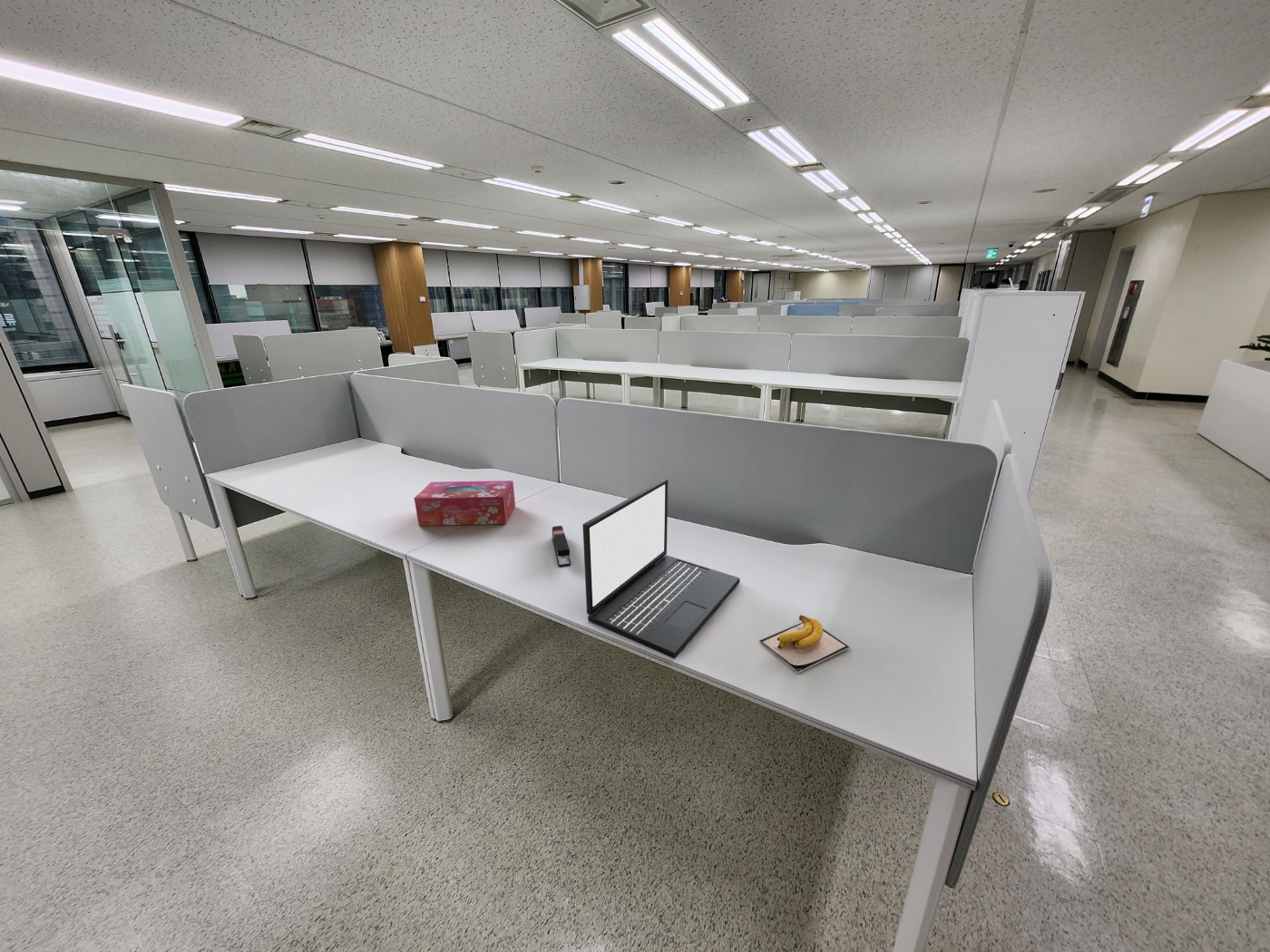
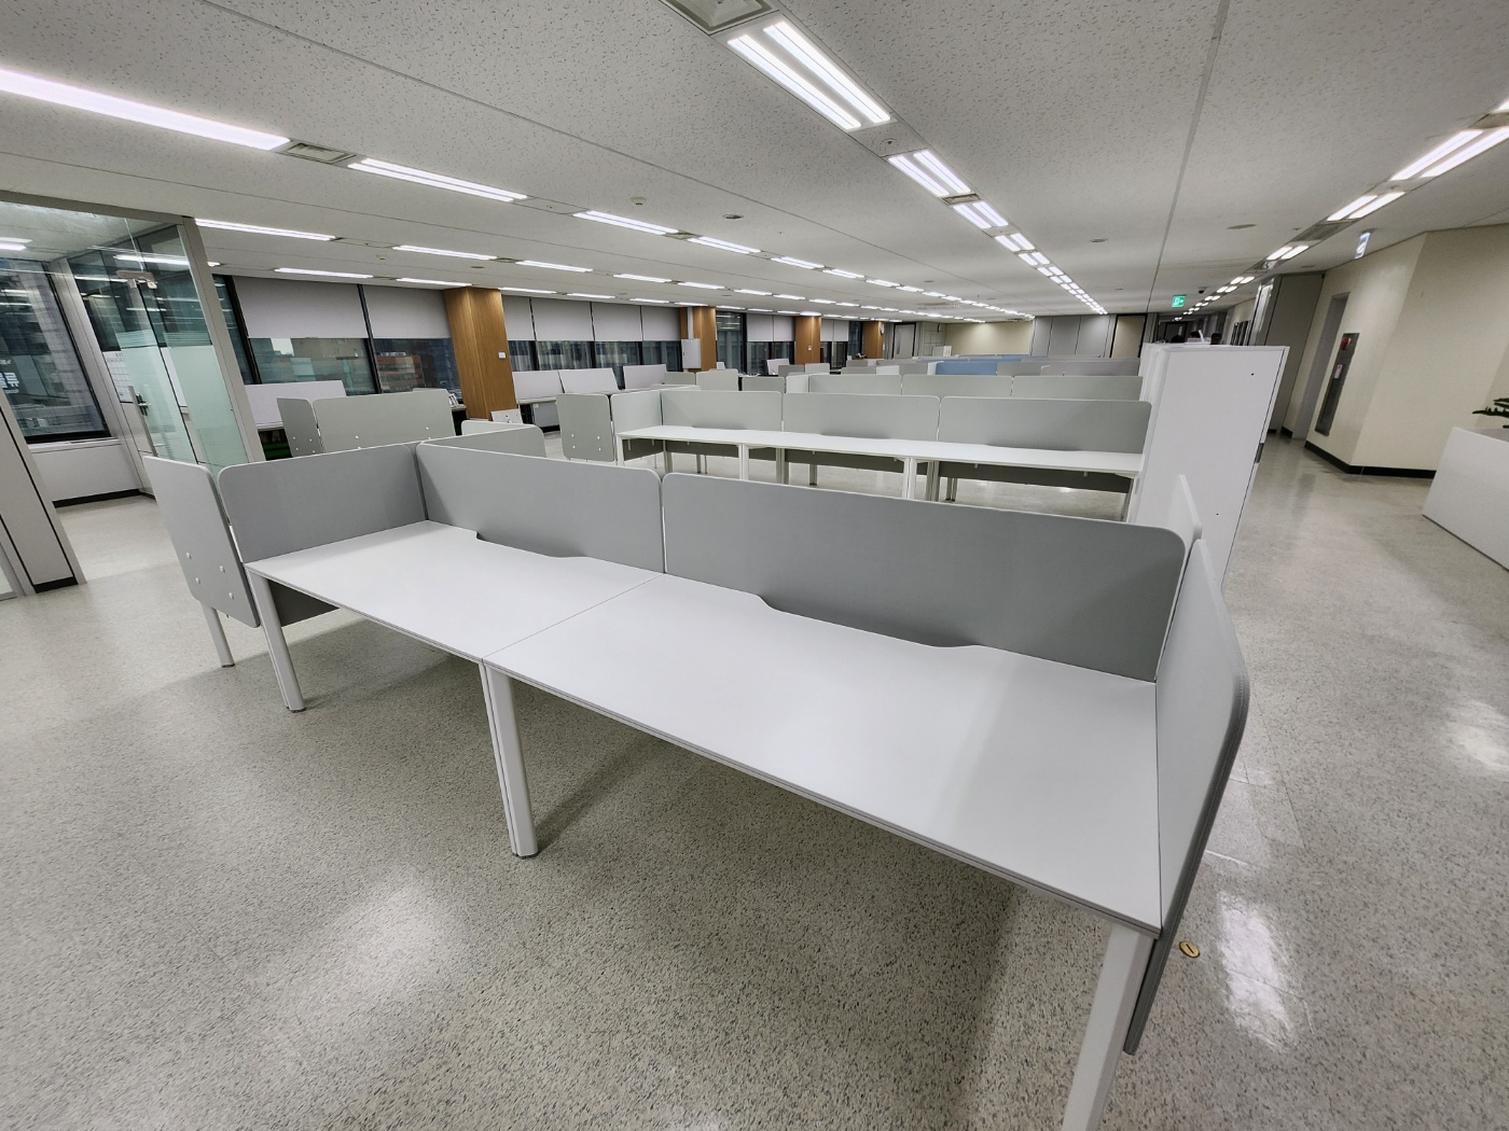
- stapler [552,525,572,568]
- laptop [581,478,741,659]
- banana [758,615,851,674]
- tissue box [414,480,516,527]
